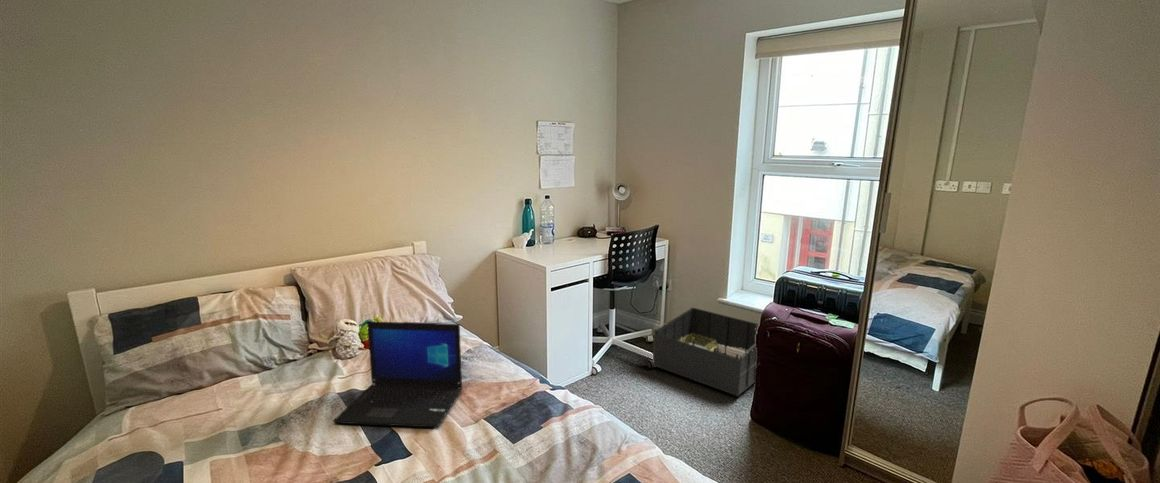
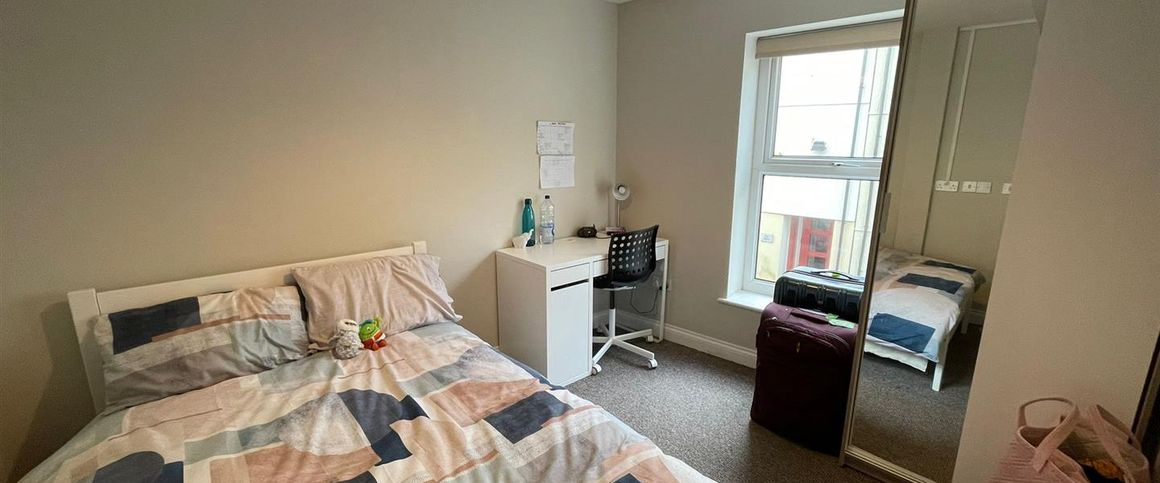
- laptop [332,320,463,429]
- storage bin [652,306,759,397]
